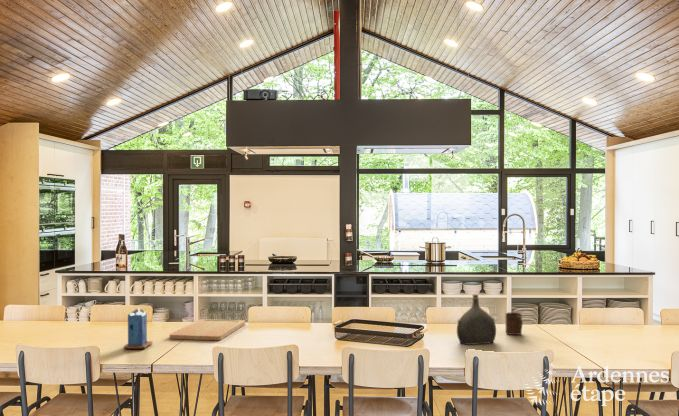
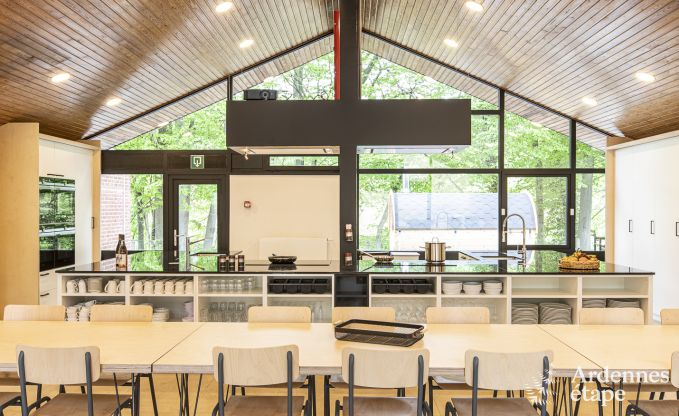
- water jug [456,293,497,346]
- cup [505,312,524,336]
- candle [123,307,154,350]
- cutting board [169,318,246,341]
